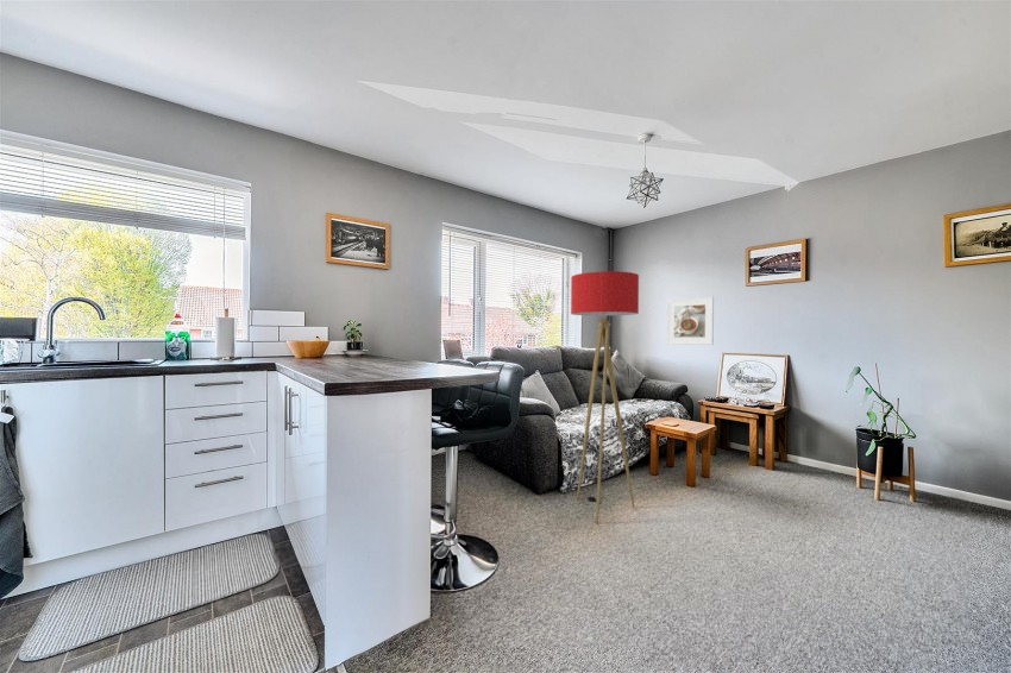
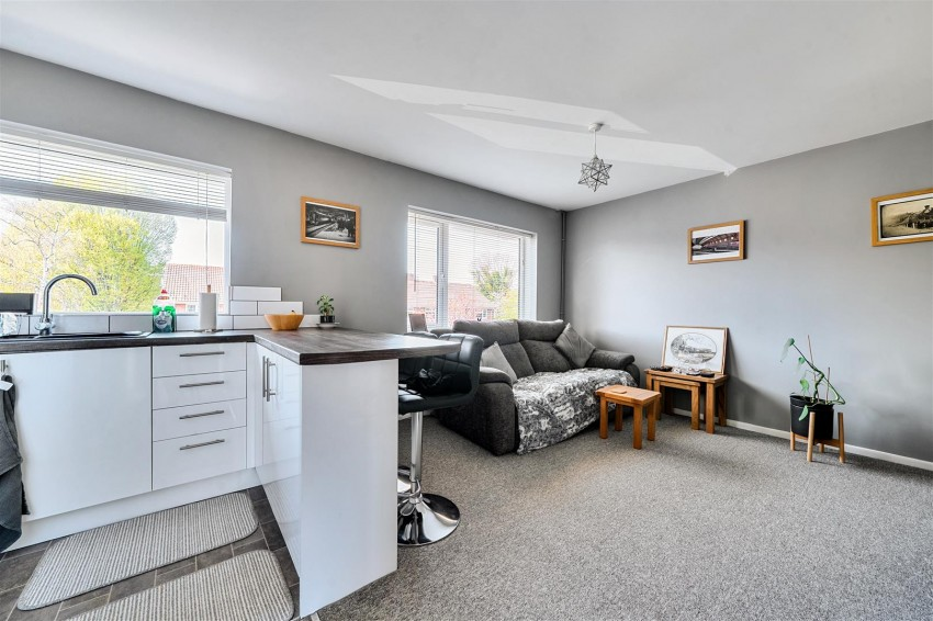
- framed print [666,296,715,346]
- floor lamp [570,270,640,524]
